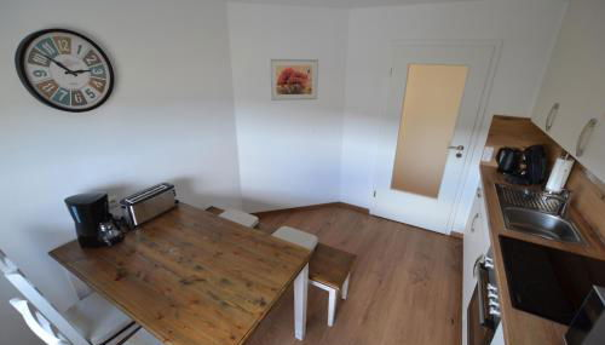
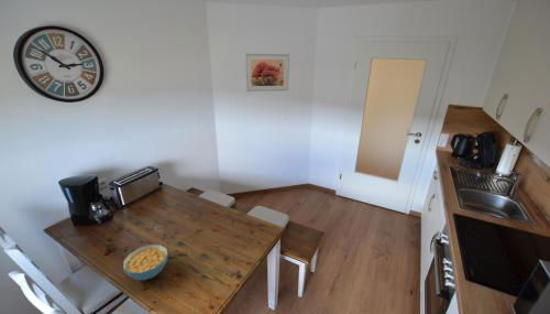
+ cereal bowl [122,243,168,281]
